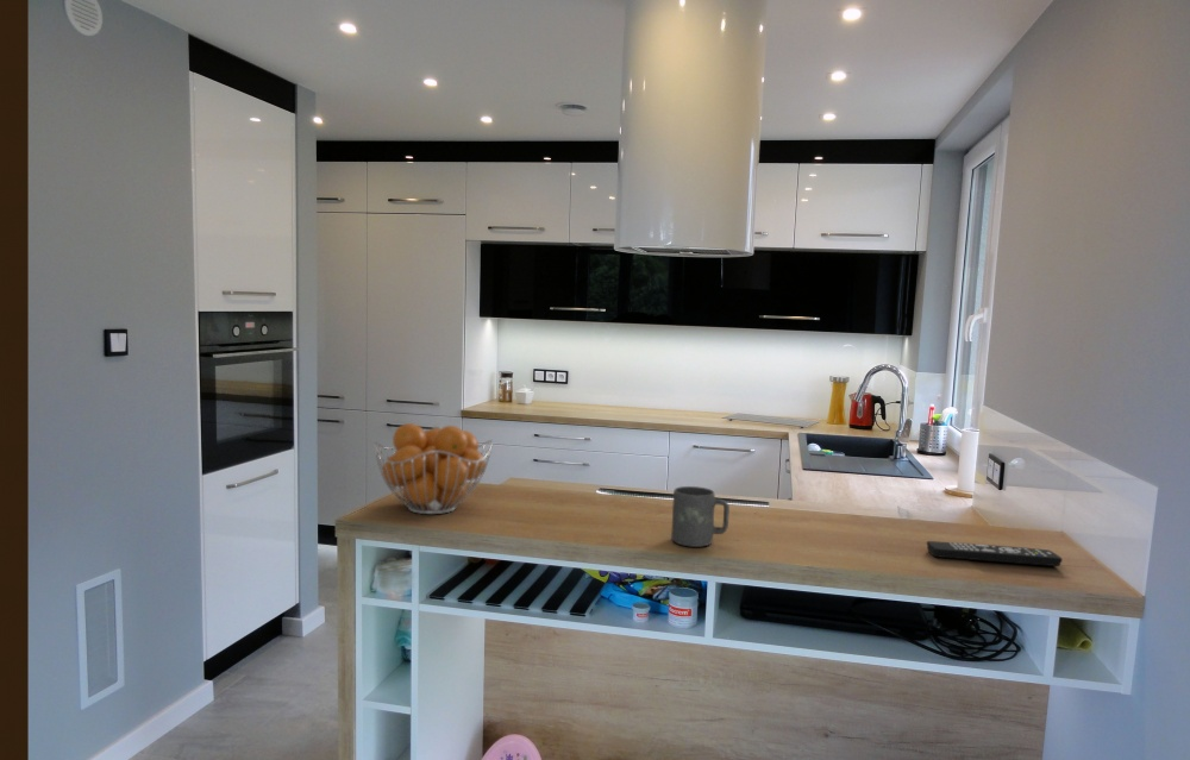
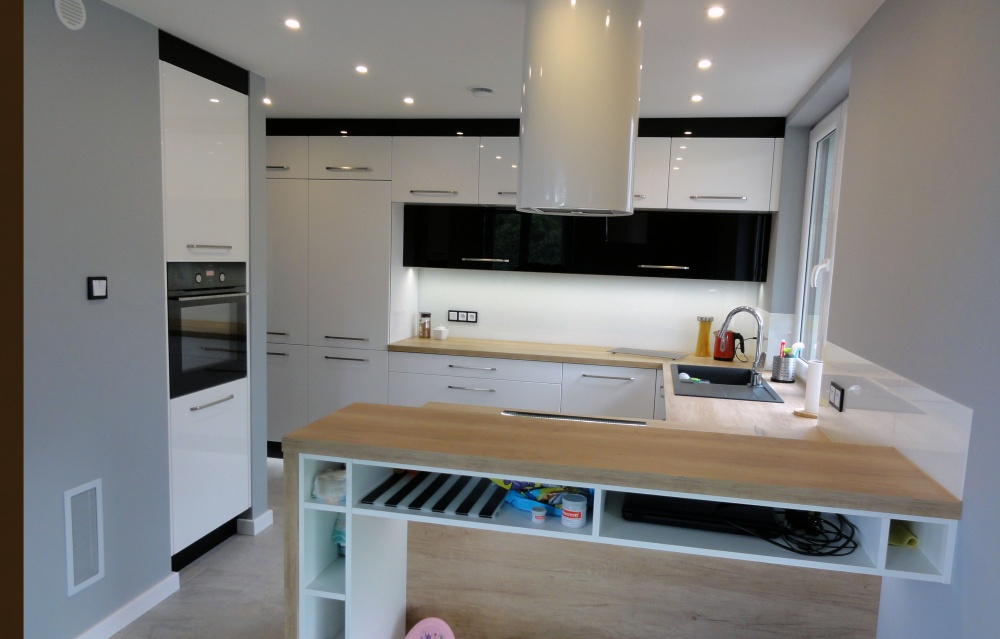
- remote control [926,540,1063,567]
- fruit basket [371,422,494,515]
- mug [670,485,731,548]
